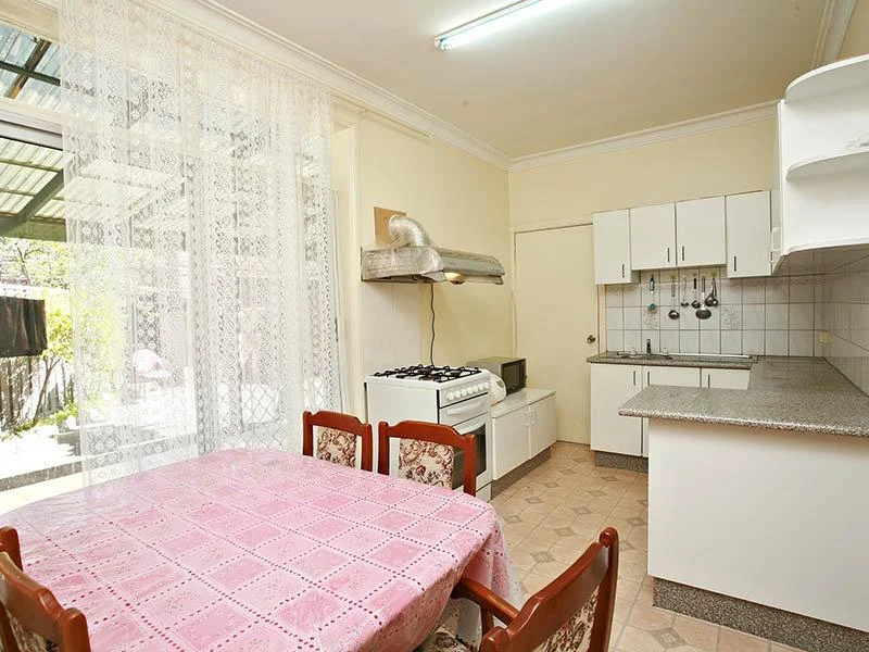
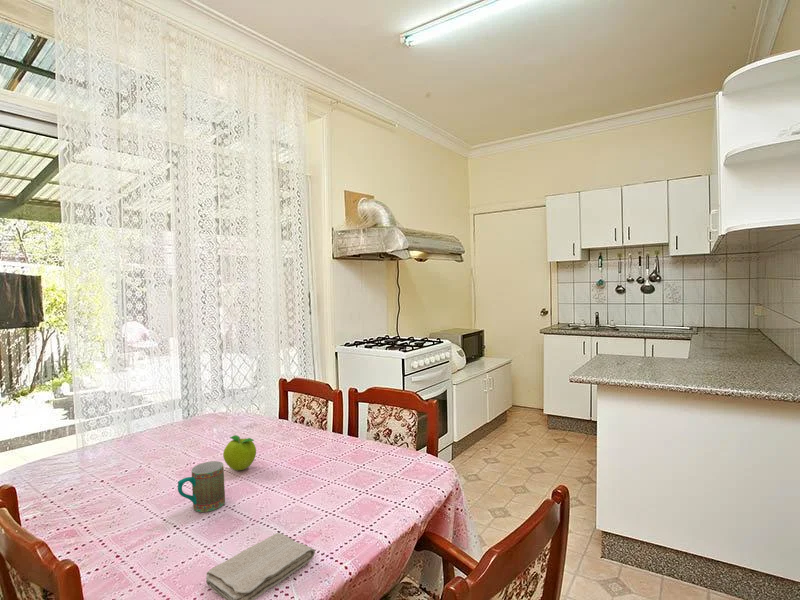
+ washcloth [205,532,316,600]
+ fruit [222,434,257,472]
+ mug [177,460,226,513]
